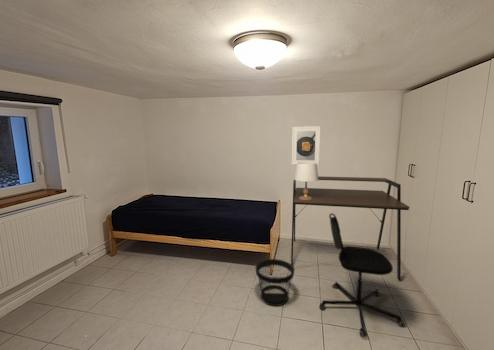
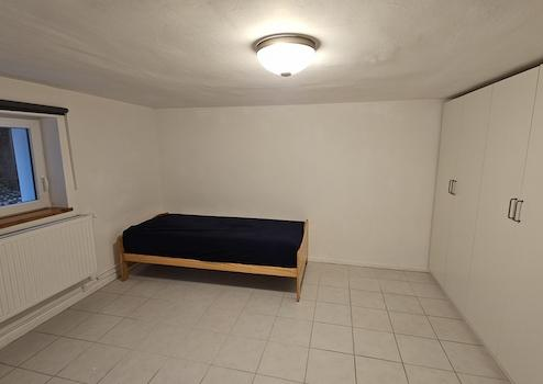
- office chair [318,212,406,338]
- table lamp [293,162,319,200]
- desk [290,175,410,281]
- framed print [291,125,322,166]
- wastebasket [254,258,296,307]
